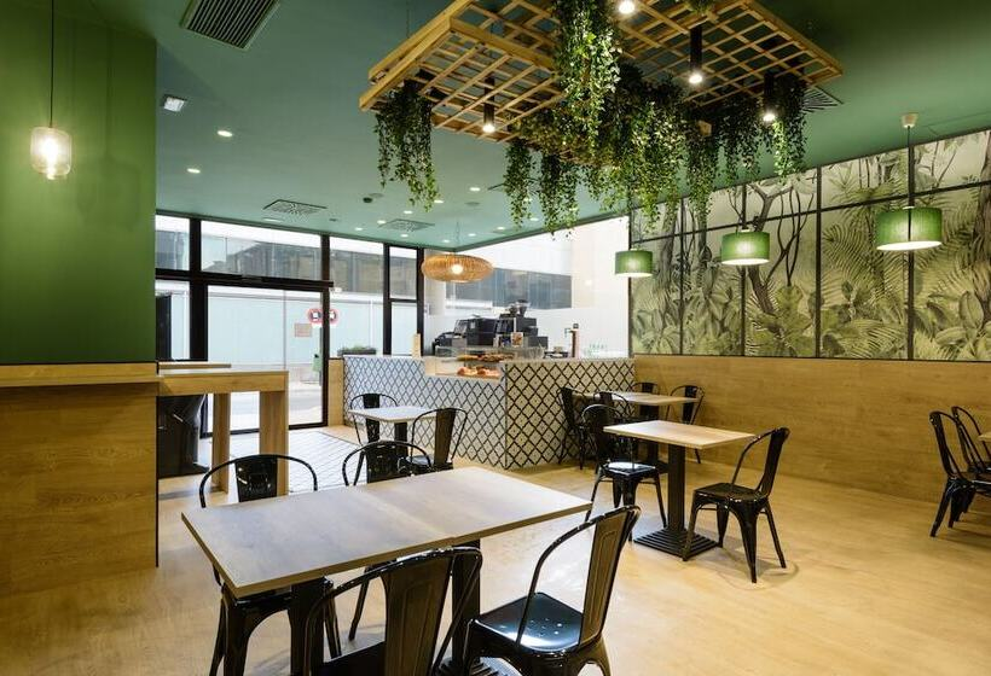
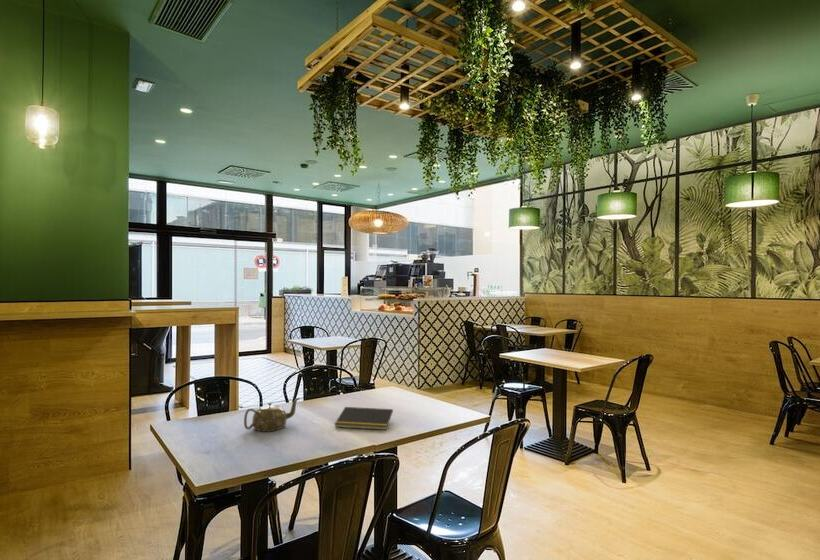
+ notepad [334,406,394,431]
+ teapot [243,397,300,432]
